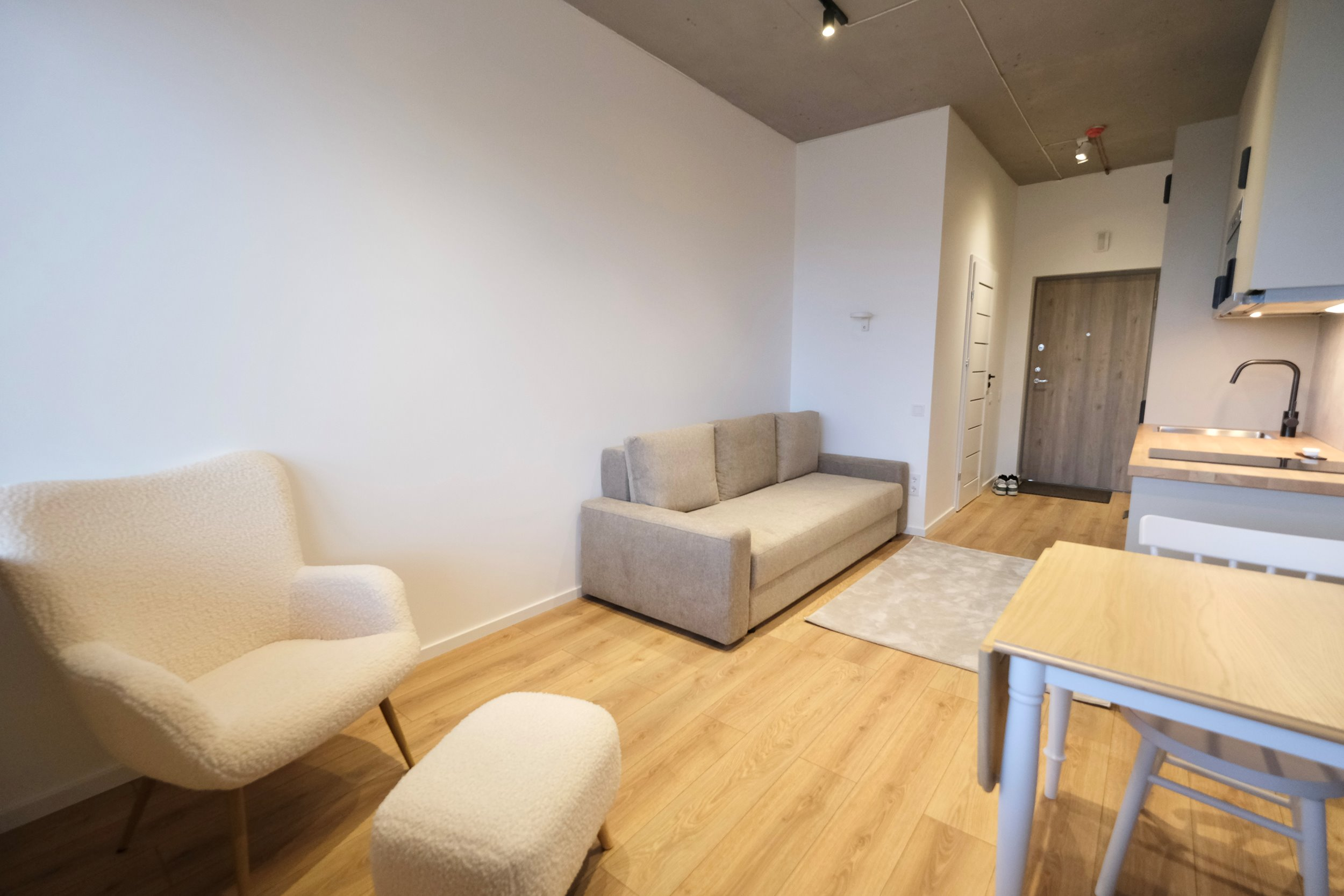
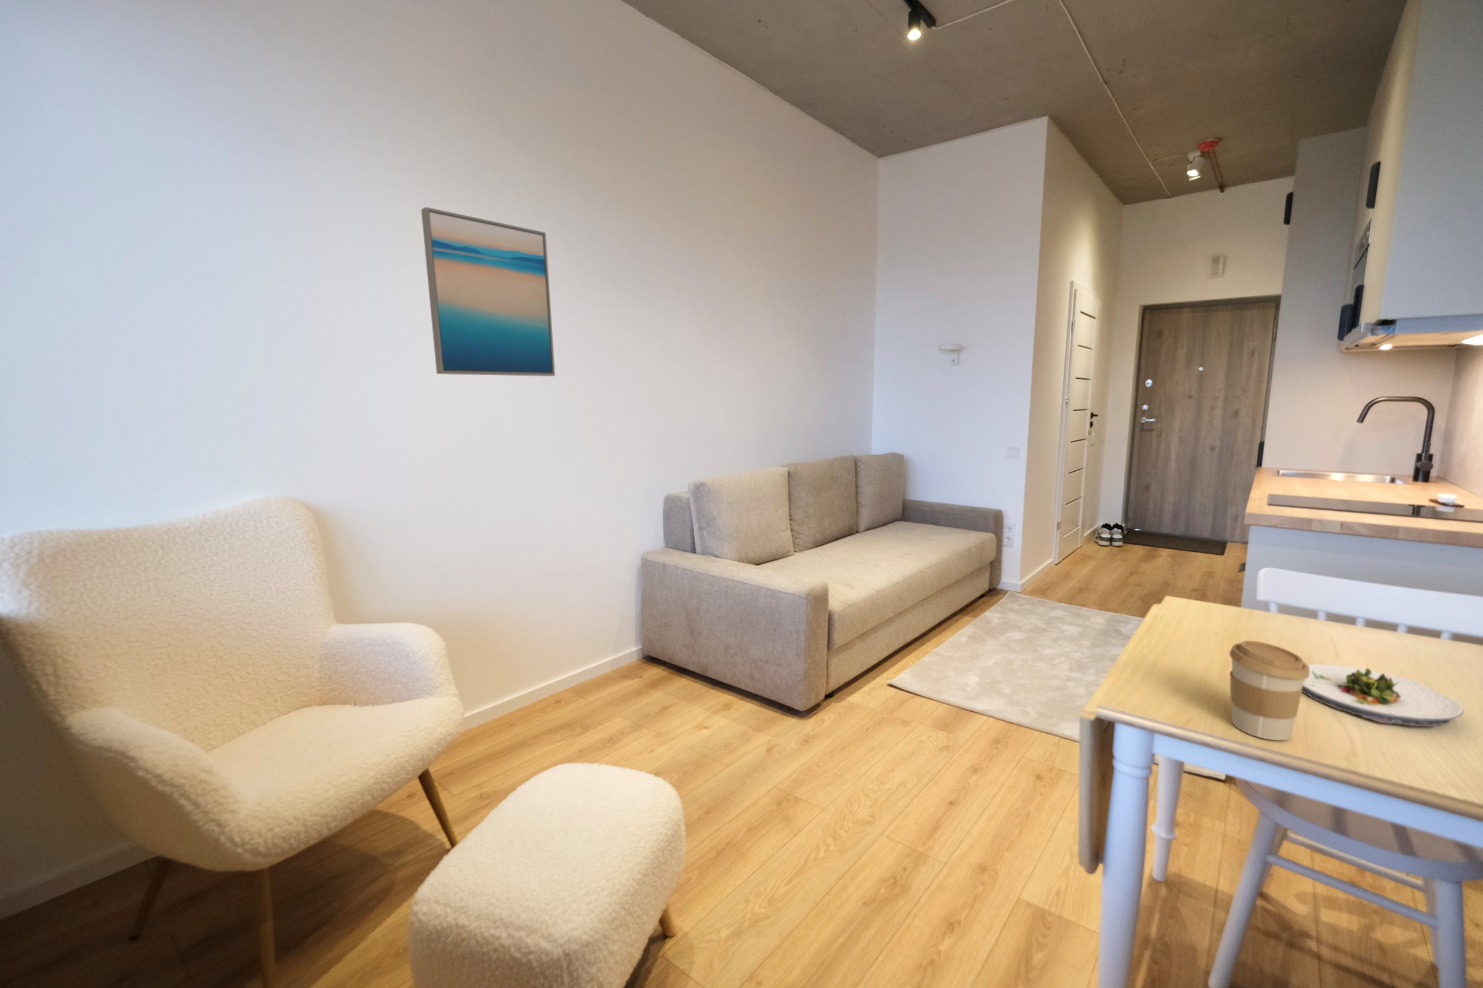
+ coffee cup [1228,640,1309,741]
+ salad plate [1301,663,1464,728]
+ wall art [420,206,556,377]
